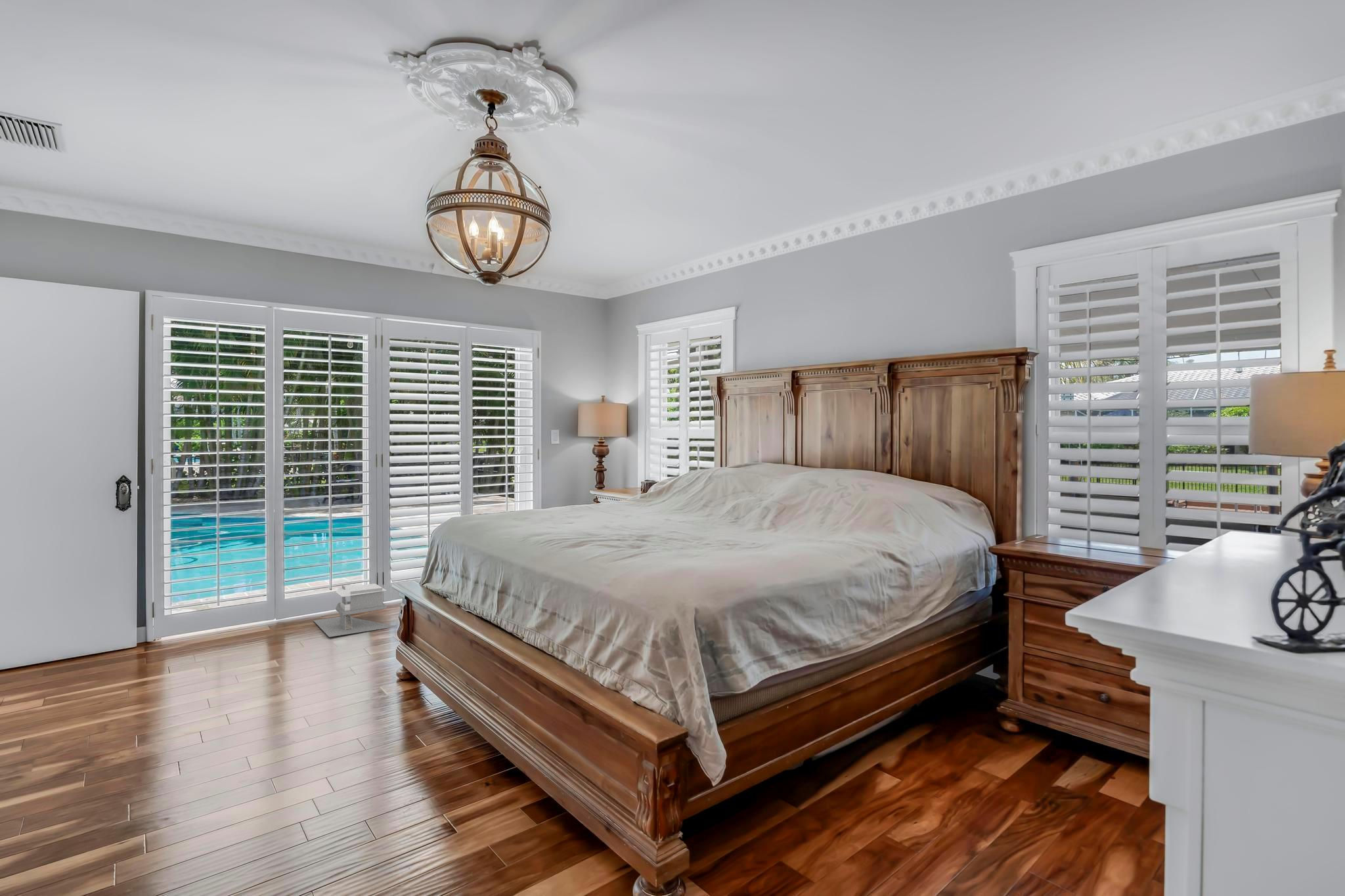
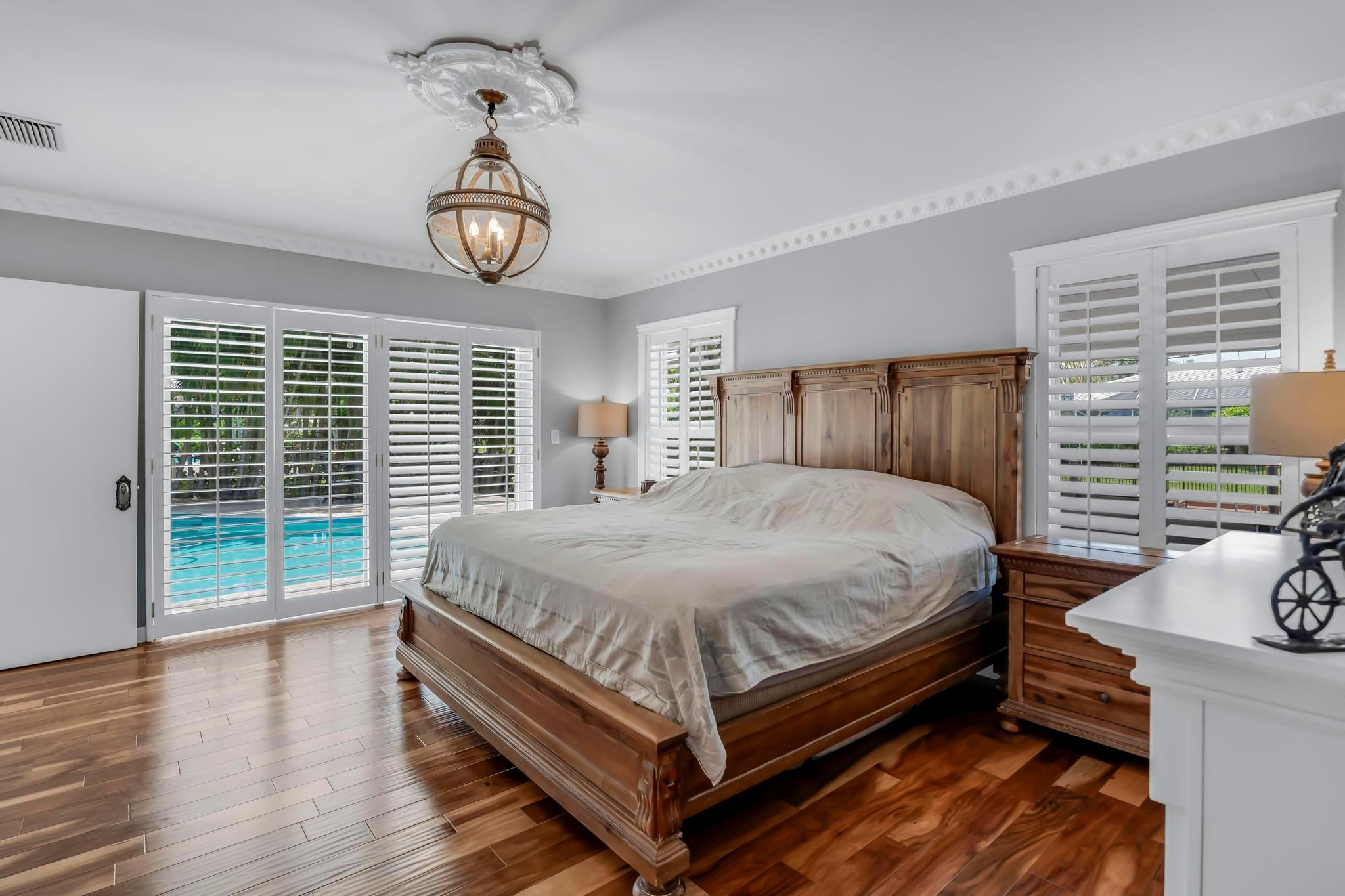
- architectural model [313,583,397,637]
